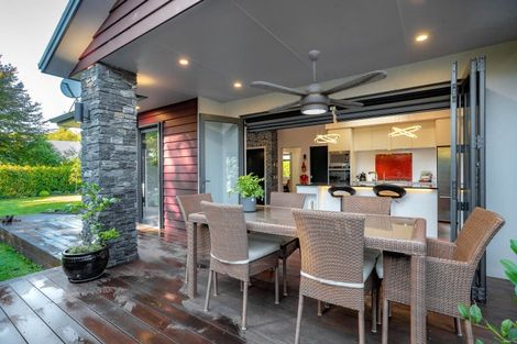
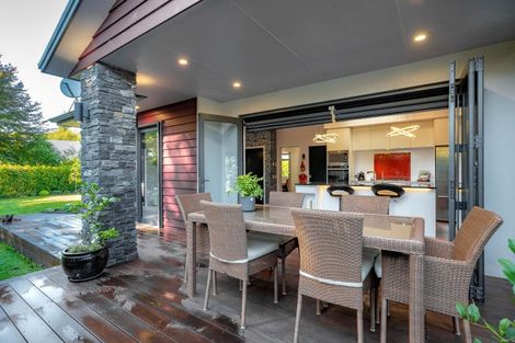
- ceiling fan [249,49,388,116]
